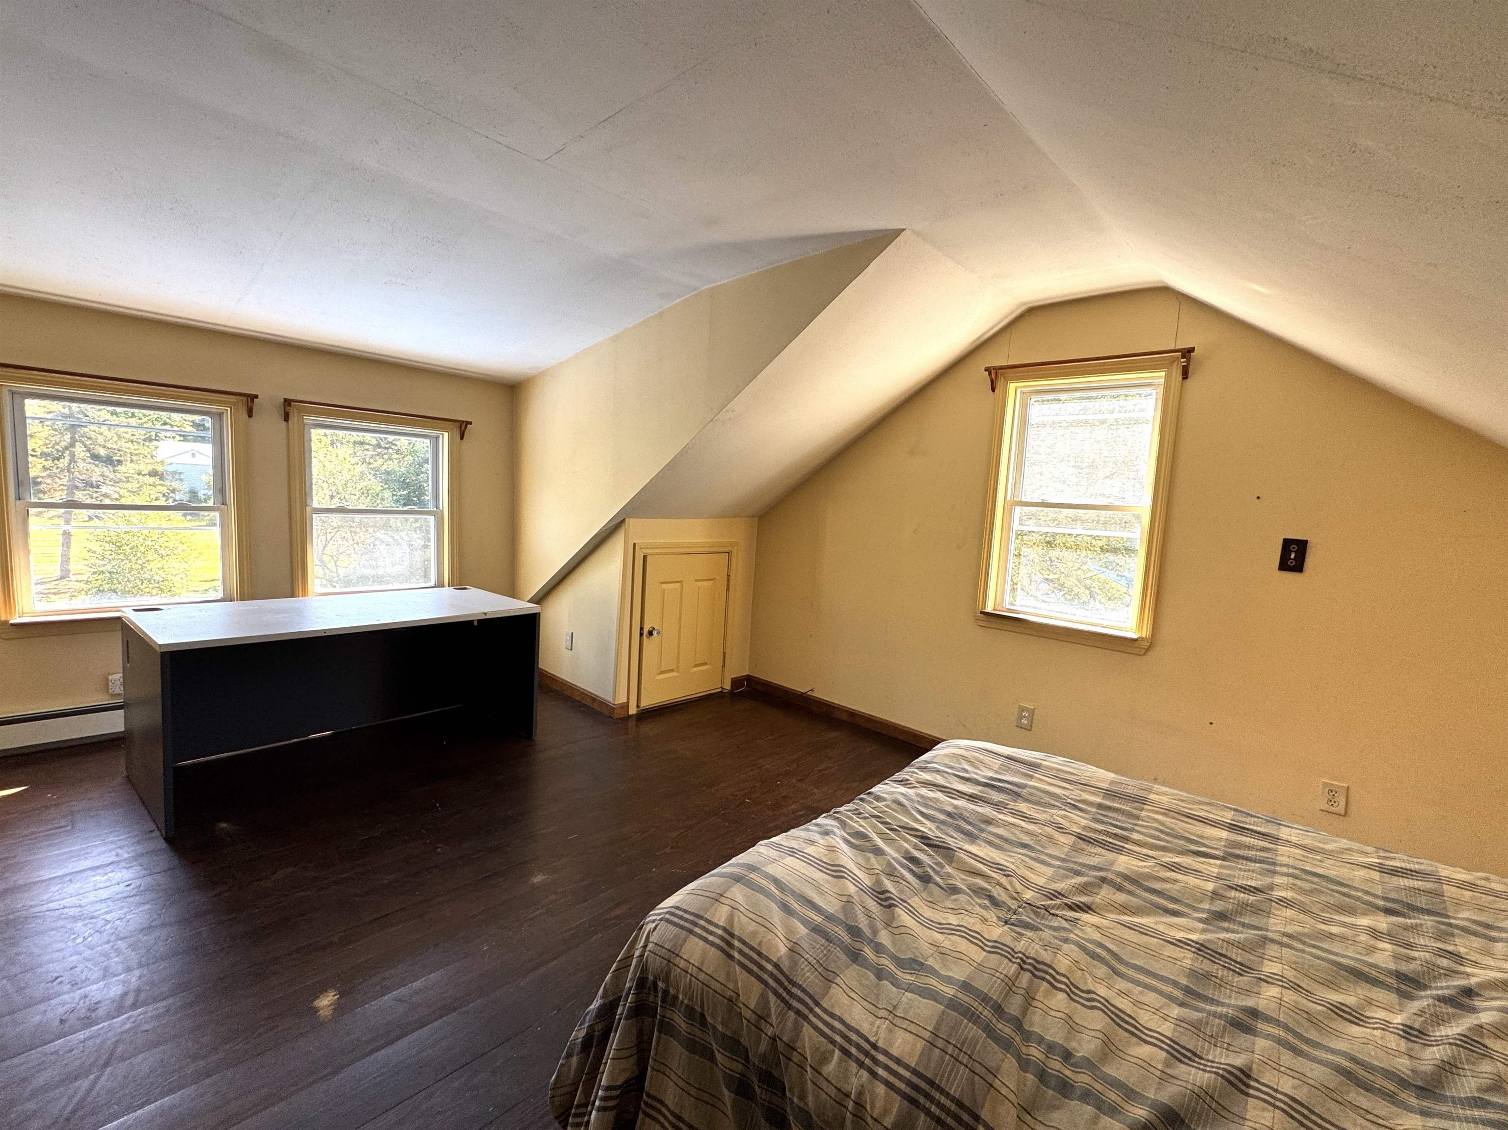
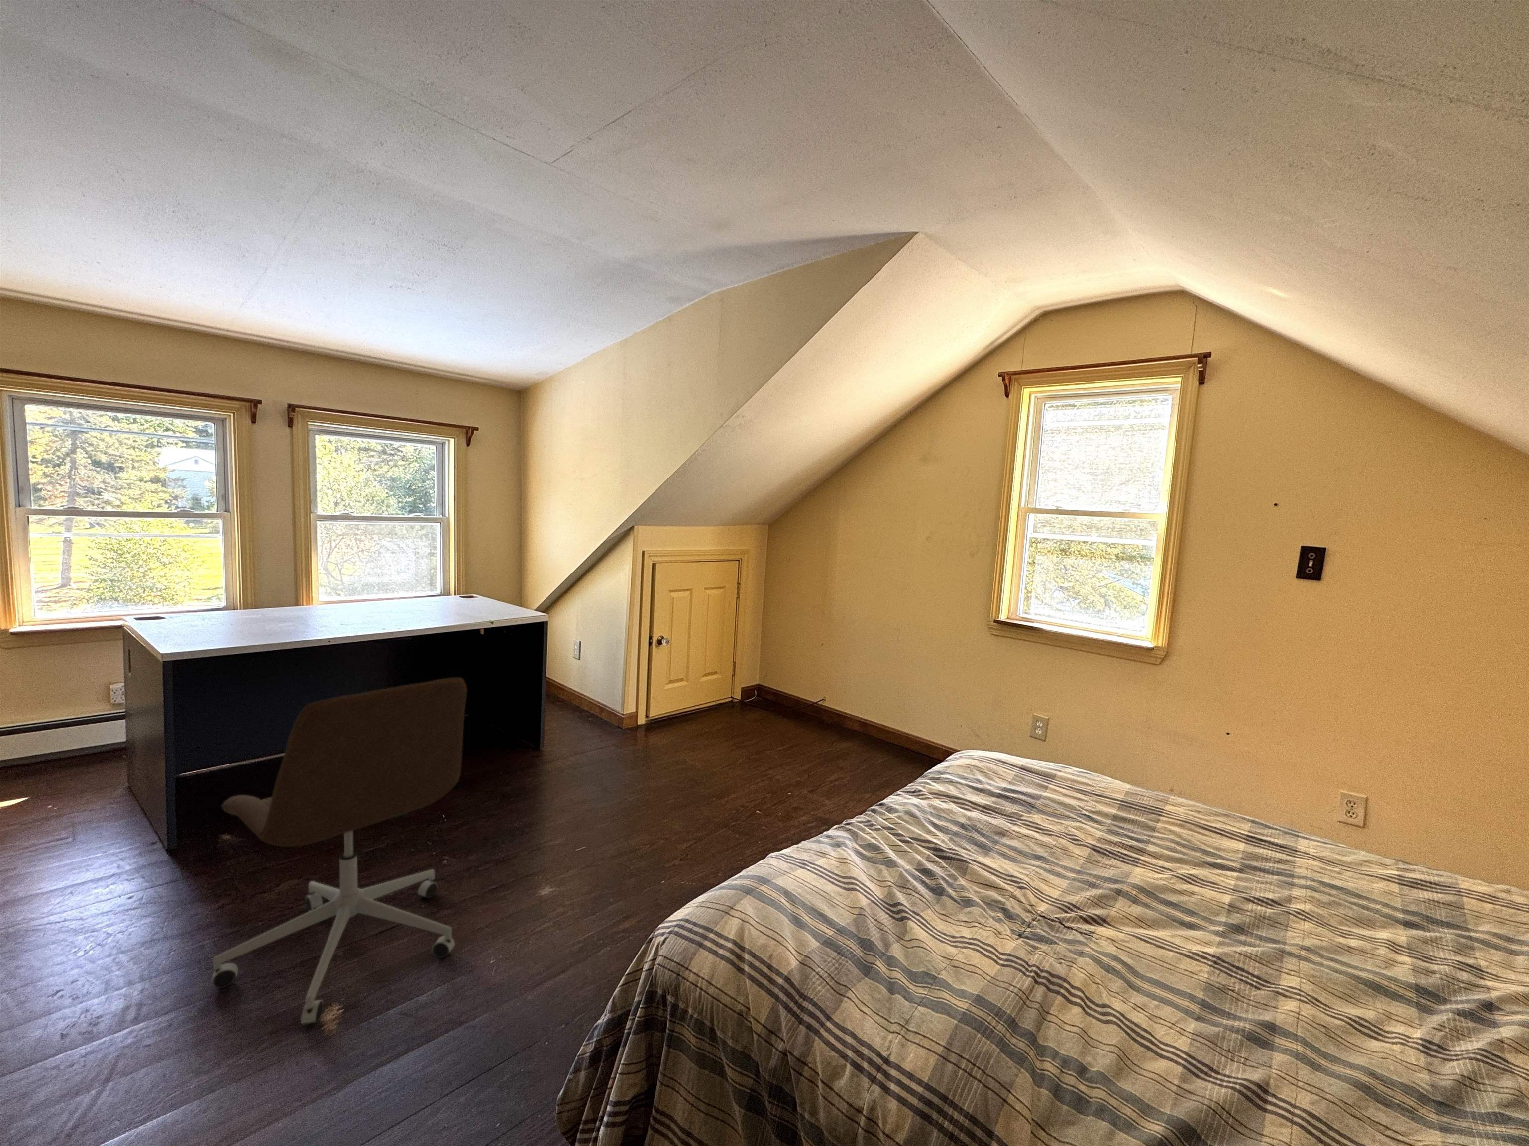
+ office chair [211,678,467,1026]
